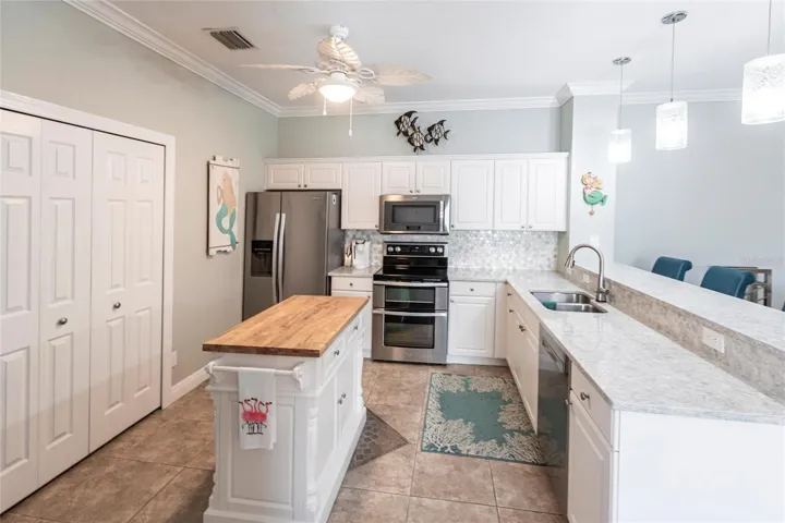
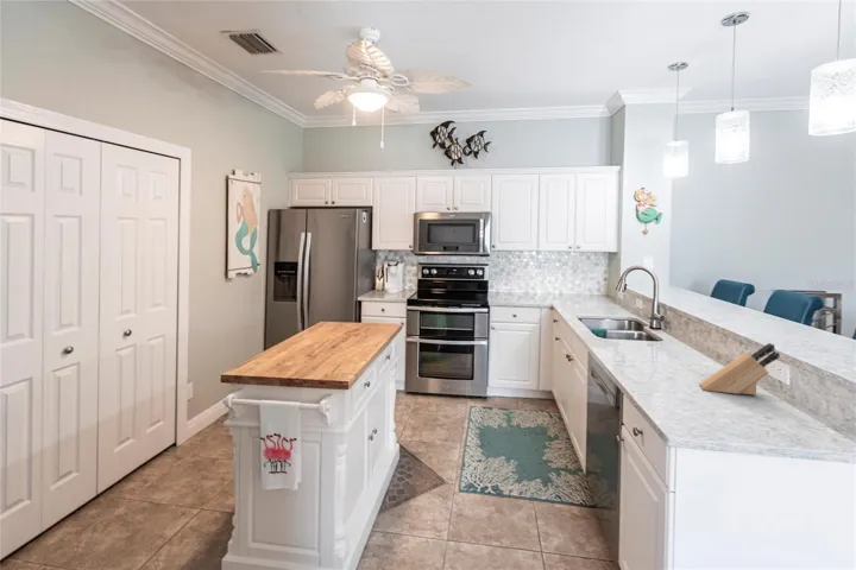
+ knife block [699,342,781,397]
